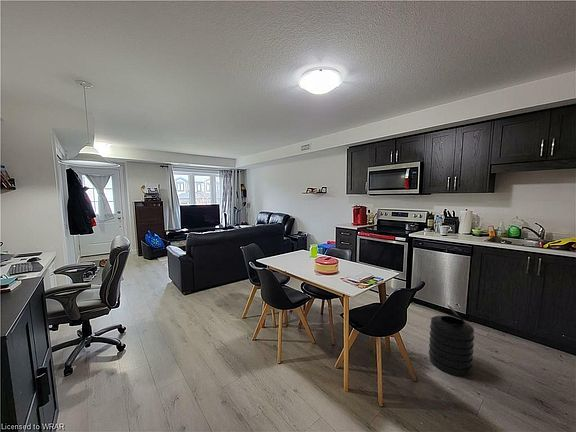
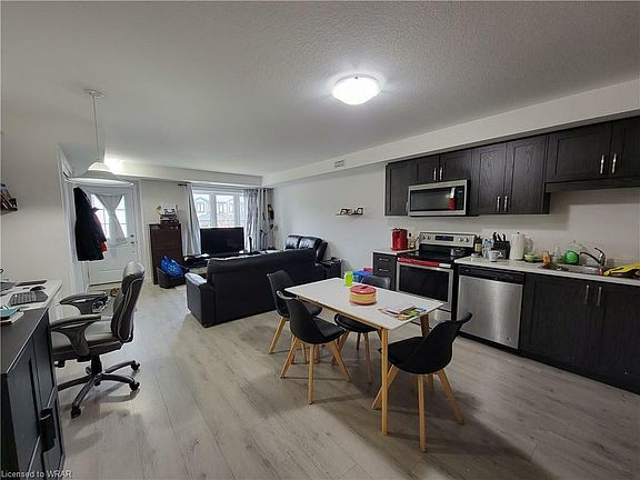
- trash can [428,304,475,377]
